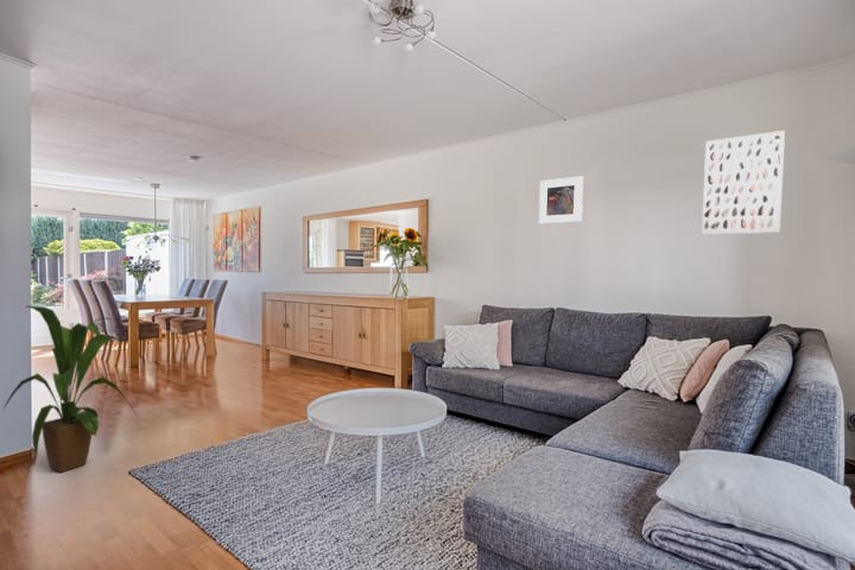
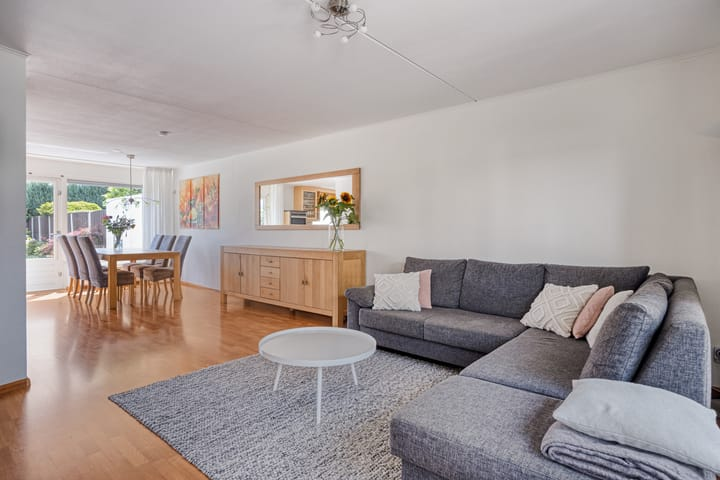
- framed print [538,175,584,224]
- wall art [701,129,786,236]
- house plant [2,305,138,474]
